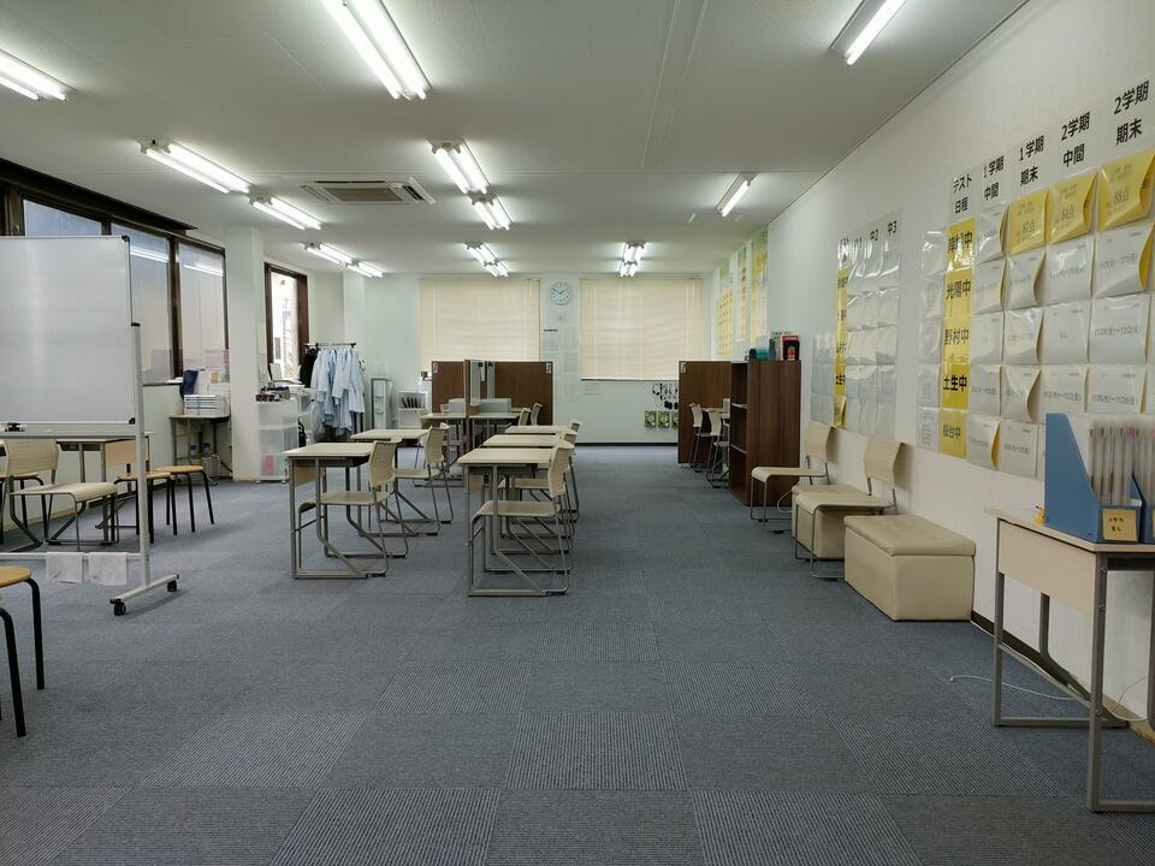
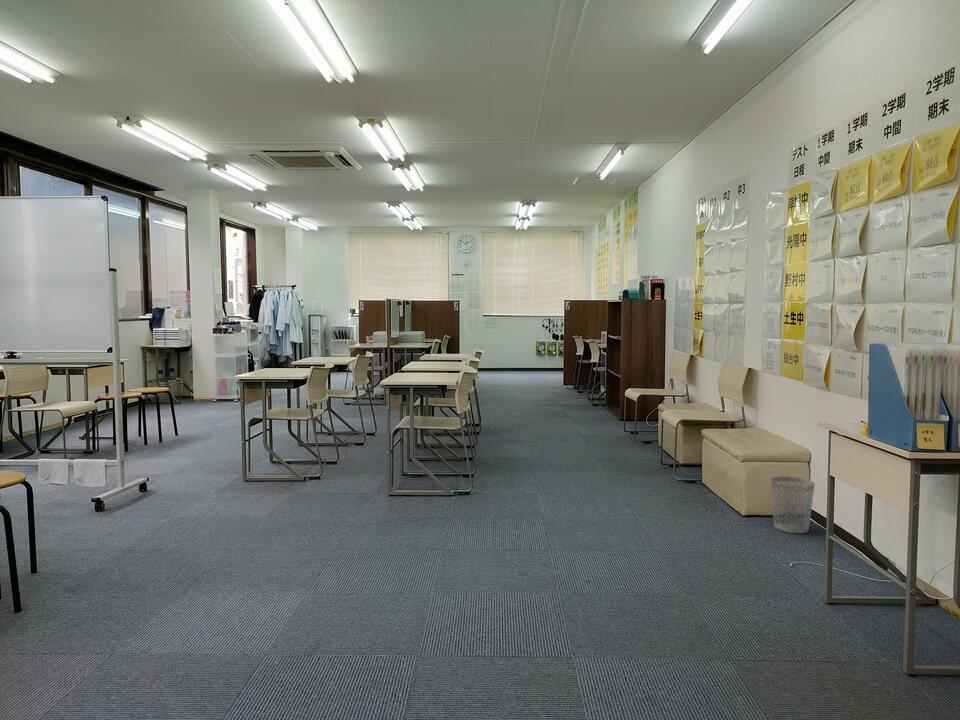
+ wastebasket [770,475,816,534]
